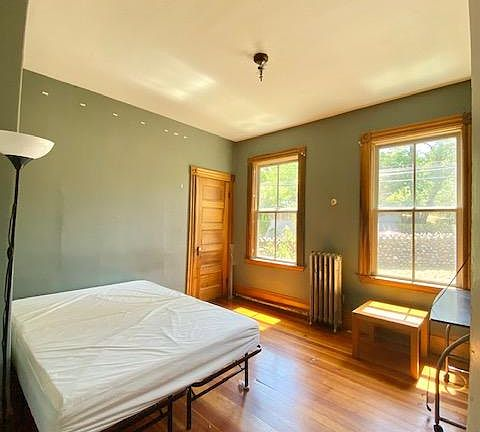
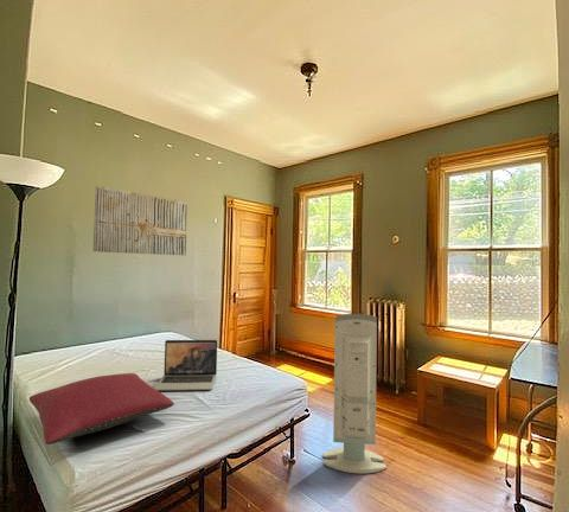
+ wall art [92,185,188,256]
+ pillow [28,372,175,446]
+ laptop [153,339,218,392]
+ air purifier [322,313,388,474]
